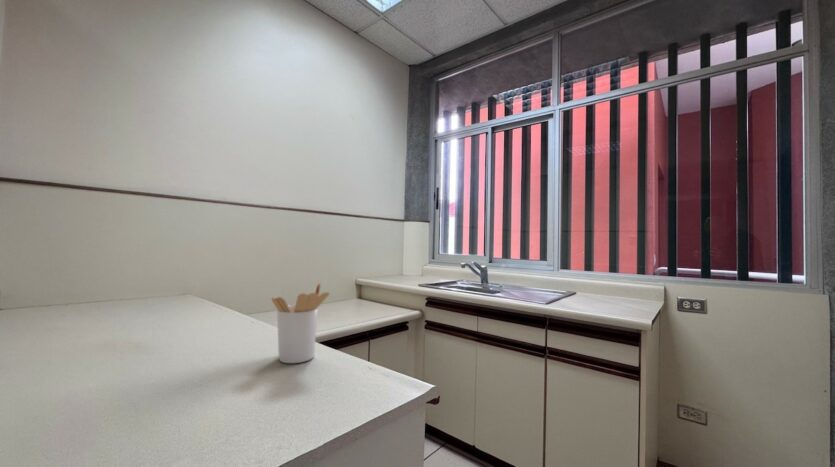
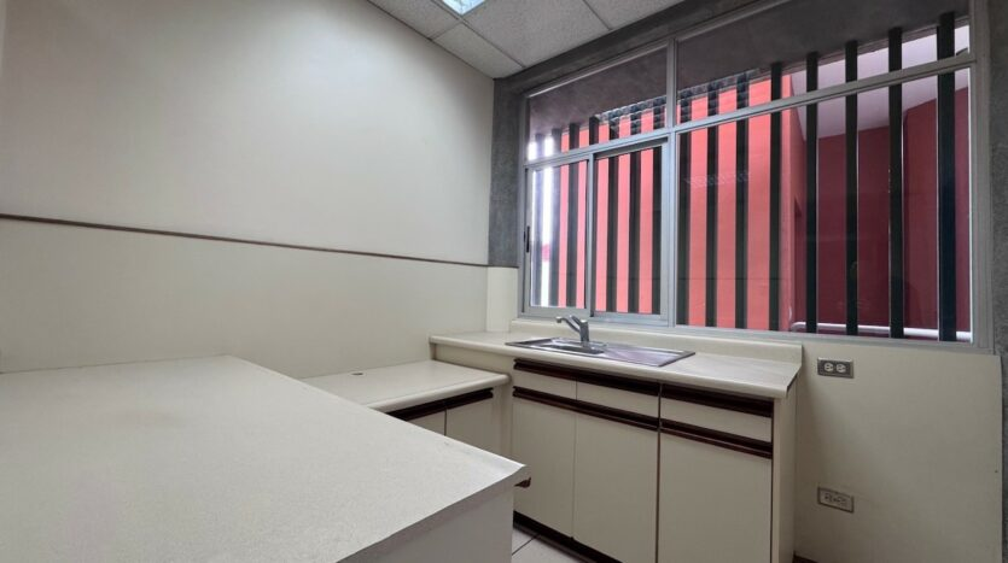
- utensil holder [270,282,330,364]
